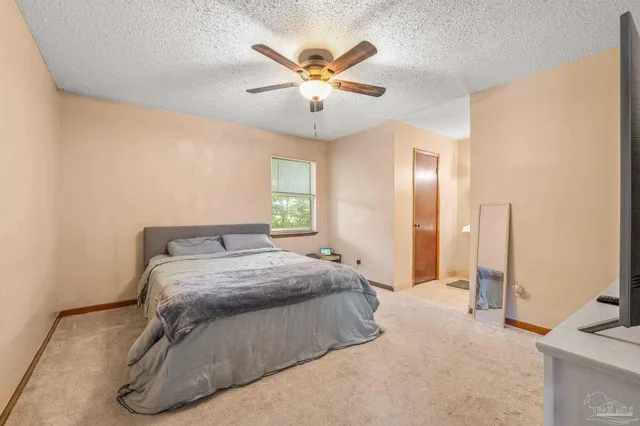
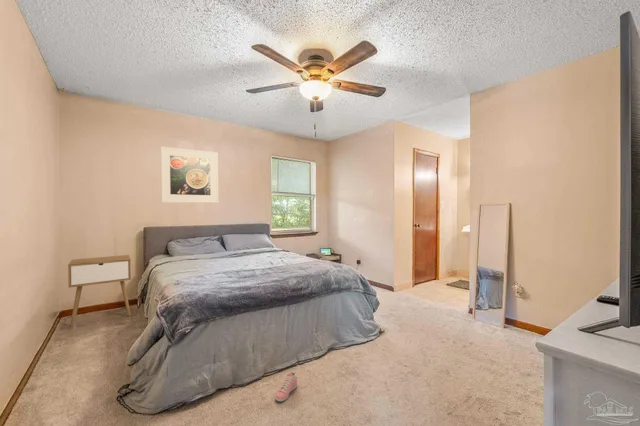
+ sneaker [274,371,298,402]
+ nightstand [67,254,132,327]
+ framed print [160,145,219,204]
